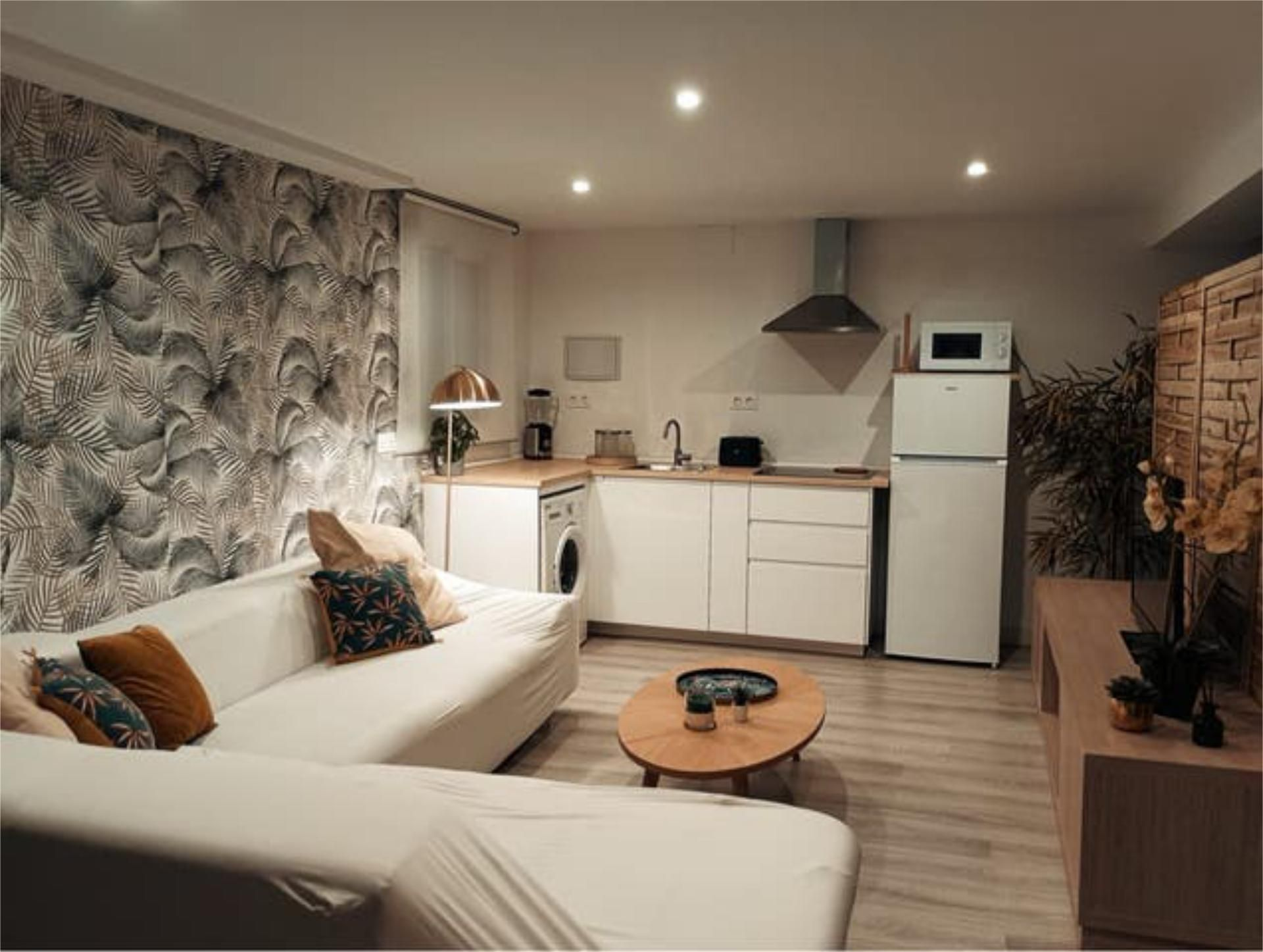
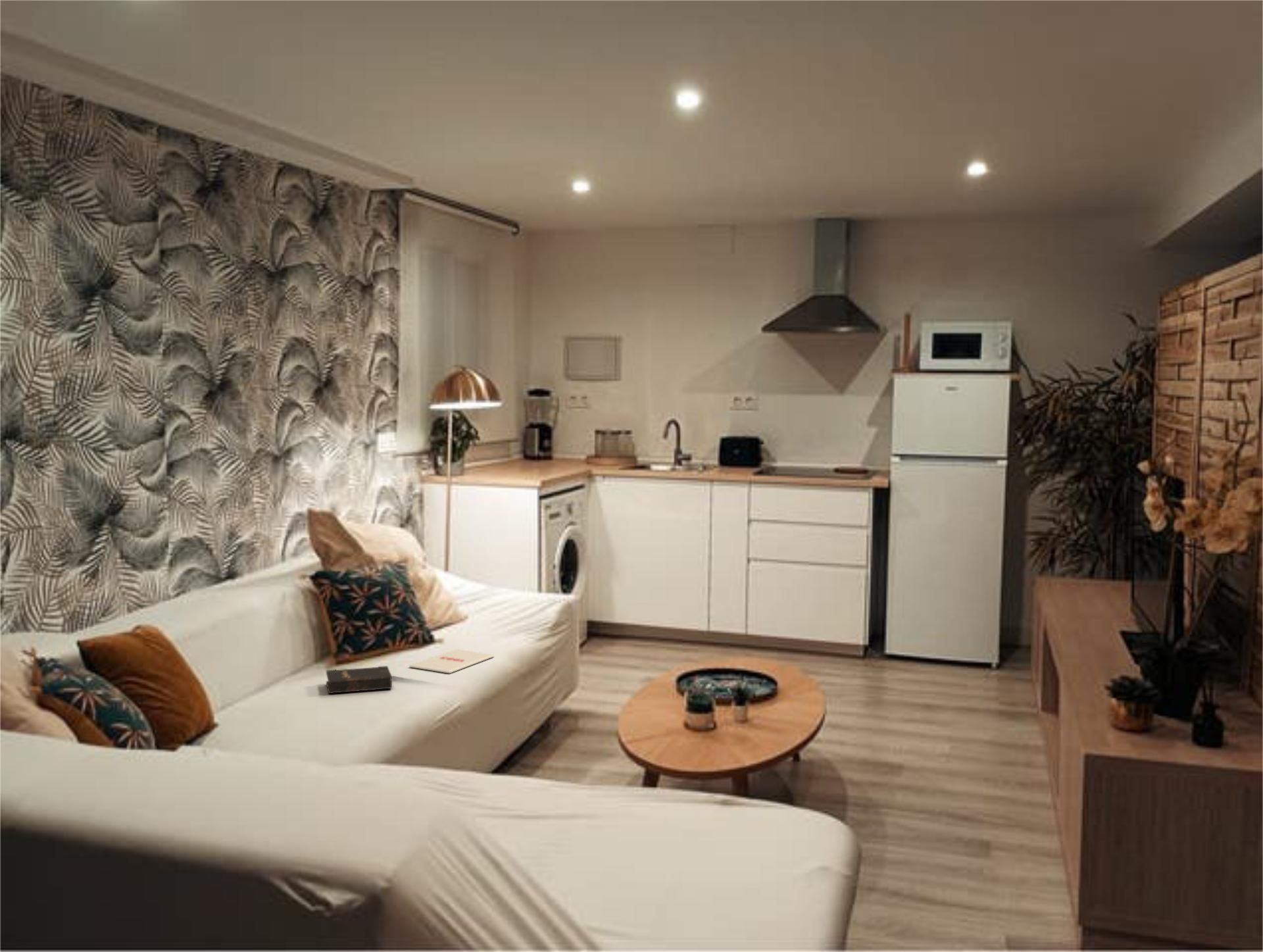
+ hardback book [326,665,393,694]
+ magazine [409,649,495,674]
